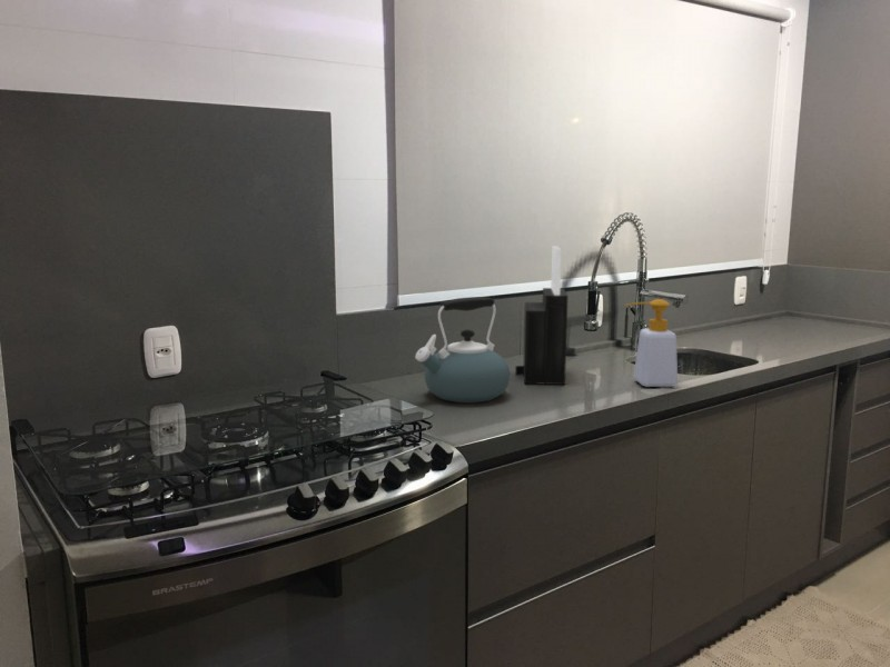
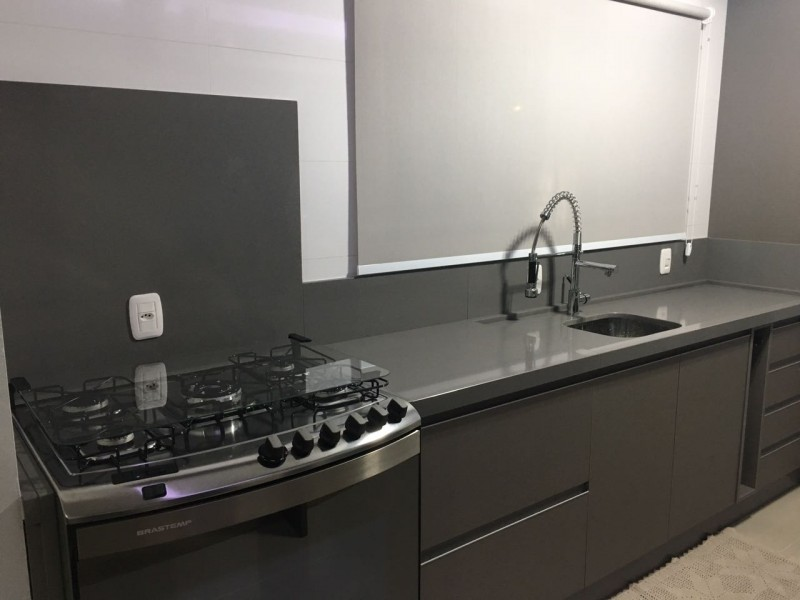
- kettle [414,296,511,404]
- knife block [514,245,568,386]
- soap bottle [623,298,679,388]
